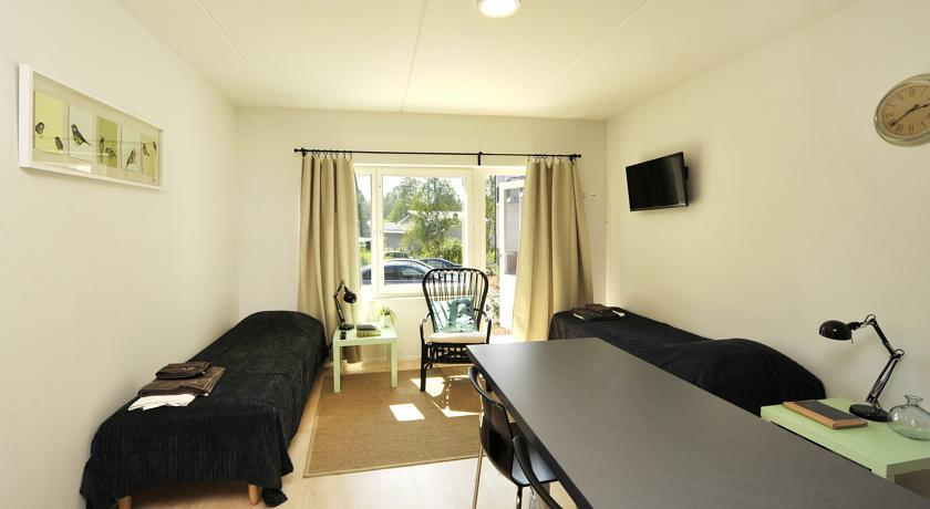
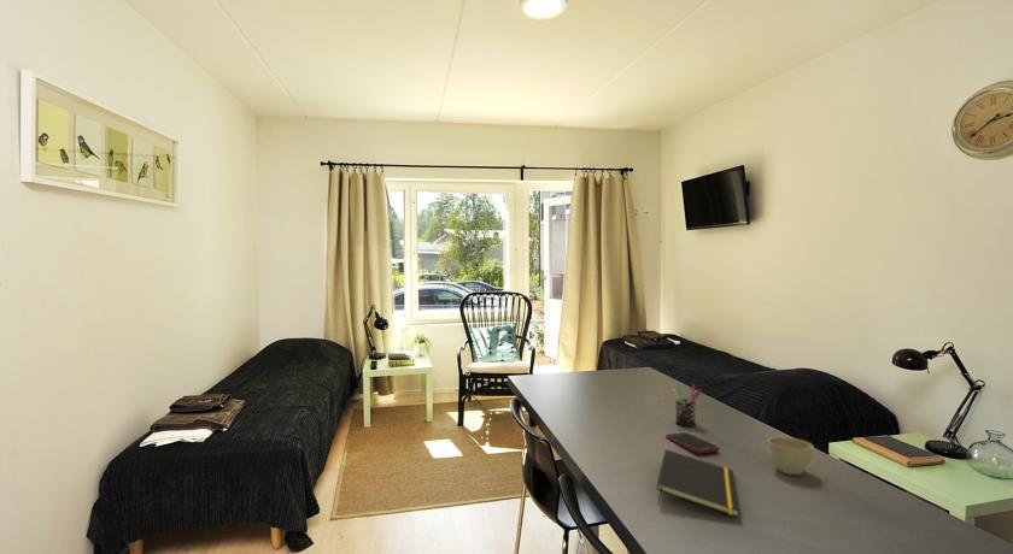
+ pen holder [671,383,702,428]
+ notepad [656,448,740,518]
+ cell phone [664,431,721,455]
+ flower pot [767,436,815,476]
